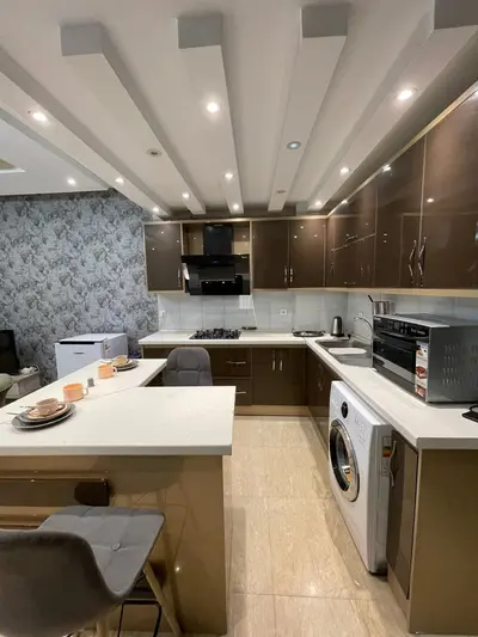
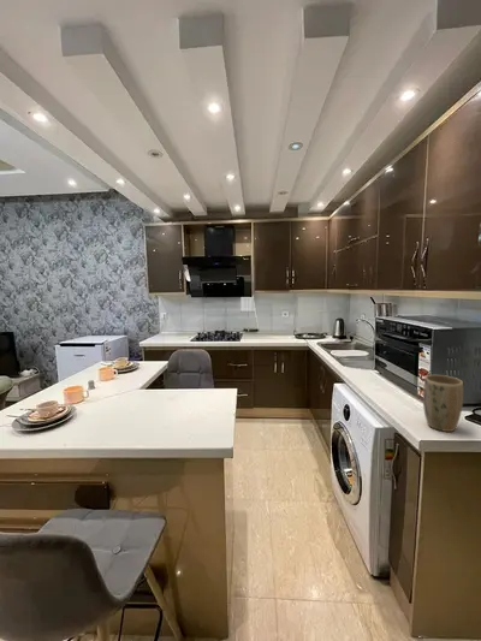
+ plant pot [422,374,464,433]
